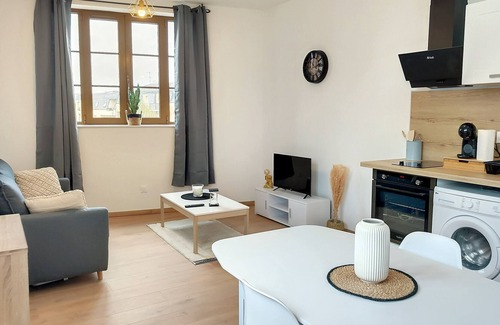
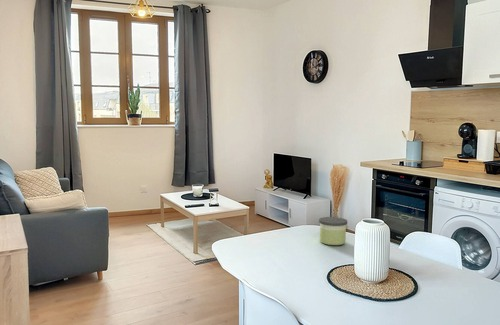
+ candle [318,216,348,246]
